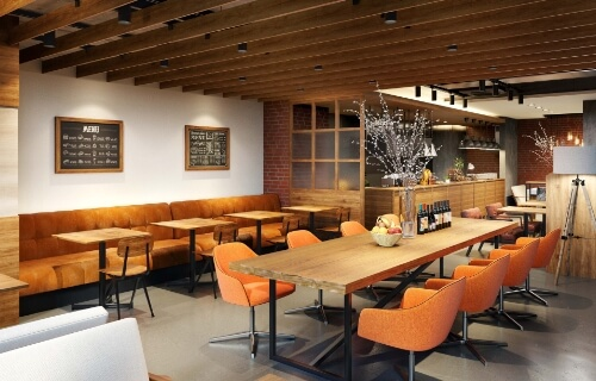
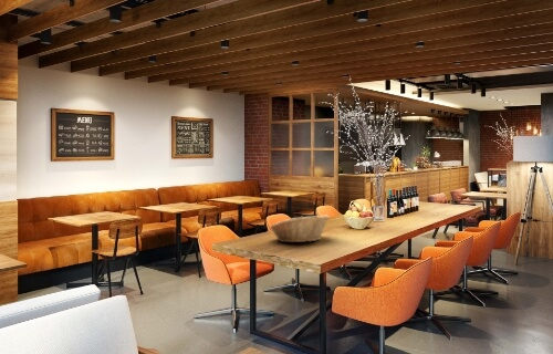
+ fruit basket [269,215,331,243]
